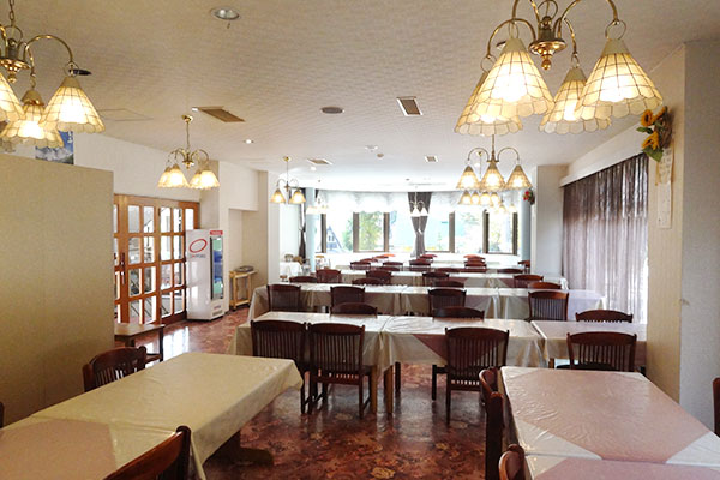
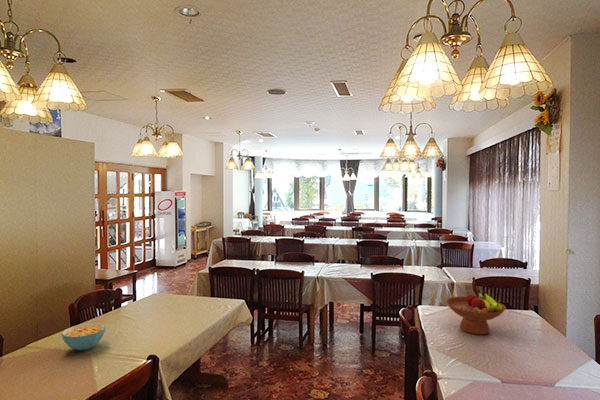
+ fruit bowl [445,289,507,336]
+ cereal bowl [61,322,107,351]
